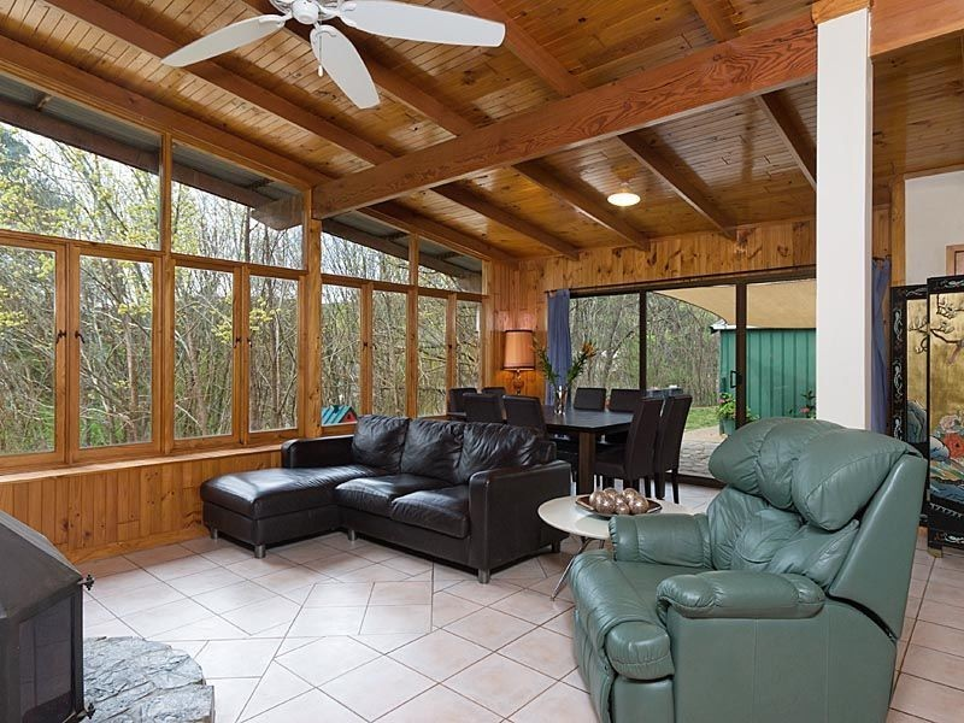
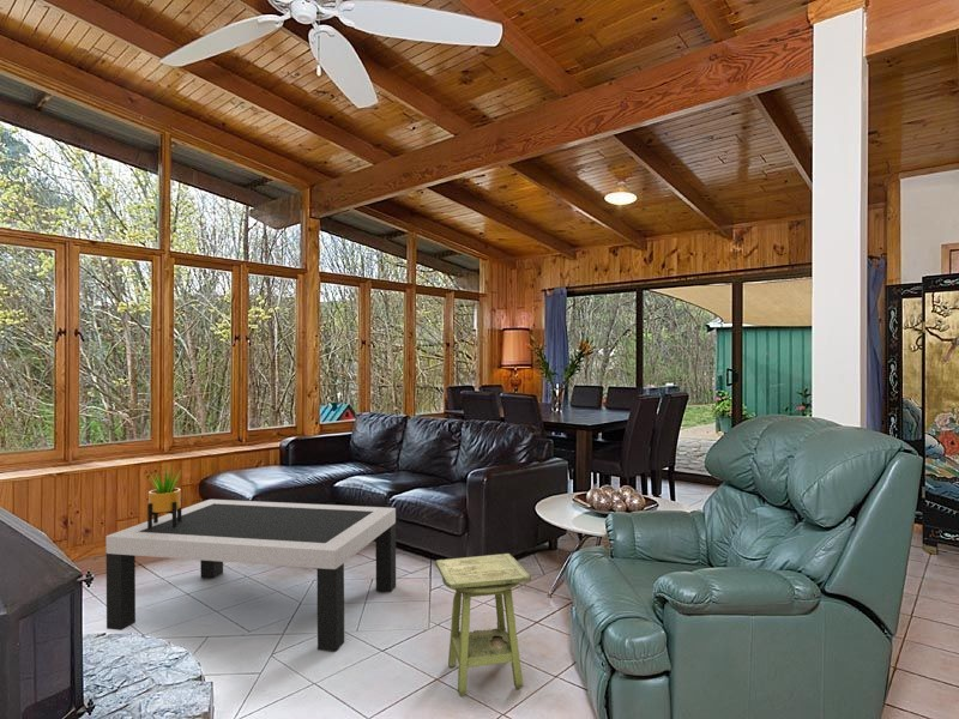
+ coffee table [105,499,397,653]
+ side table [434,552,532,697]
+ potted plant [146,467,185,528]
